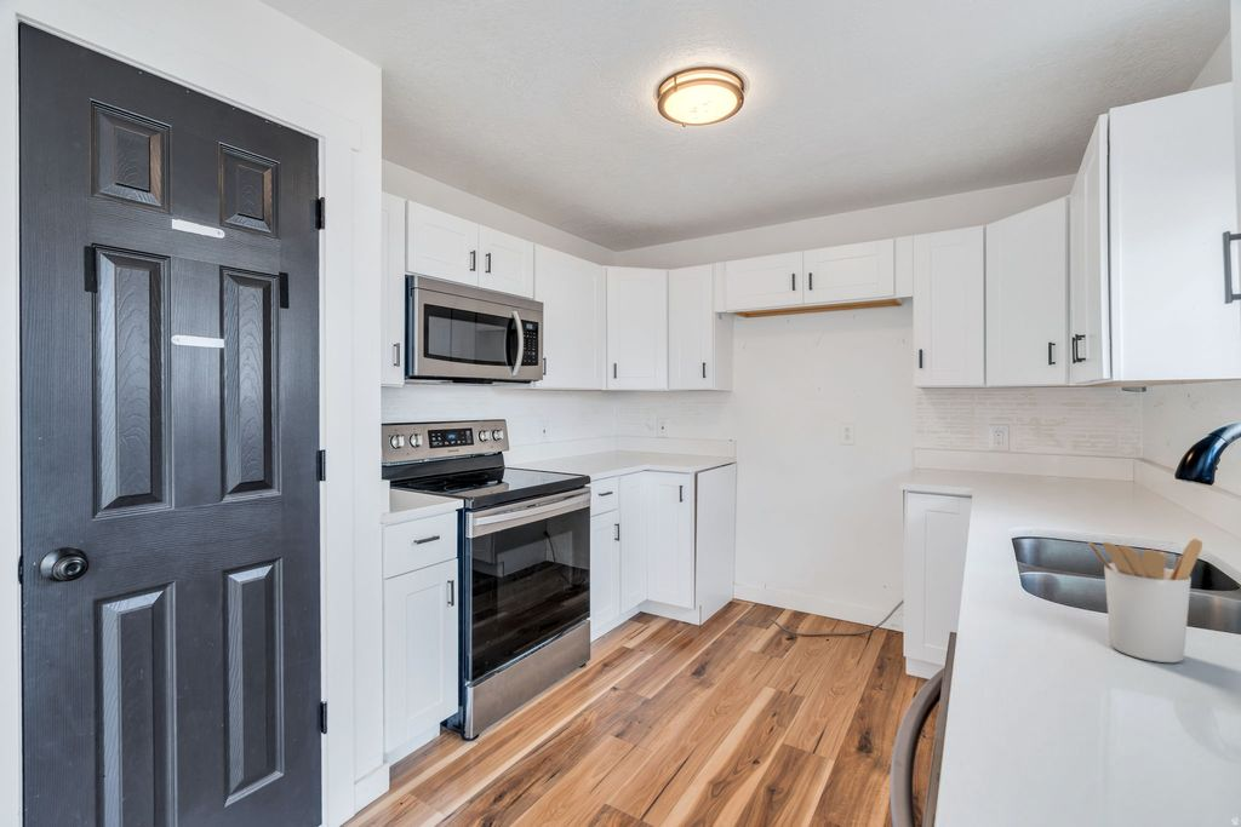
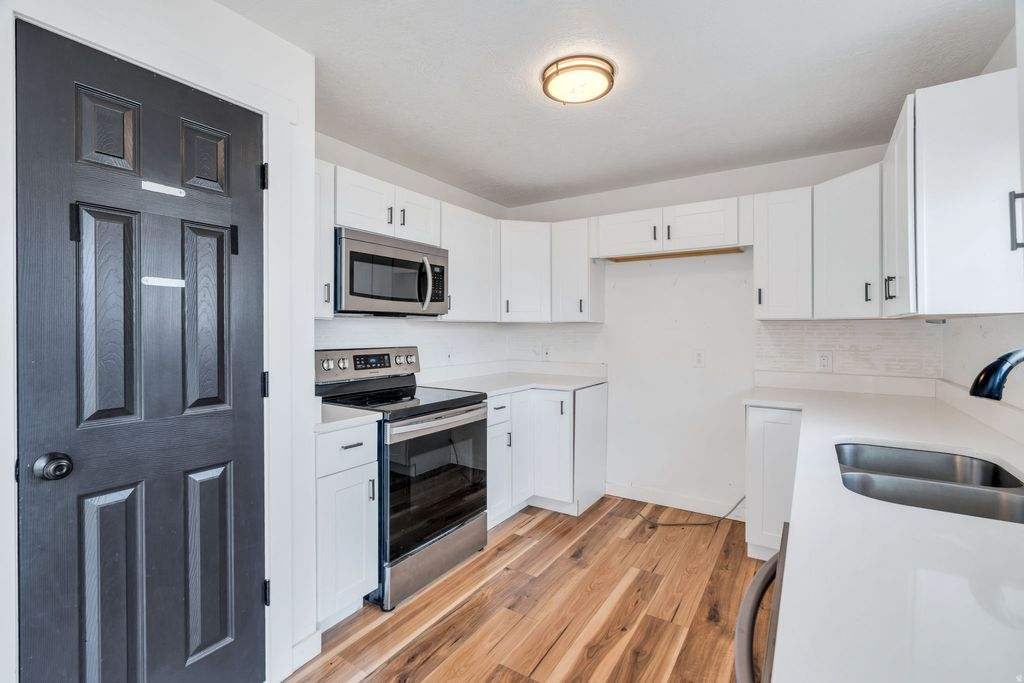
- utensil holder [1087,538,1203,664]
